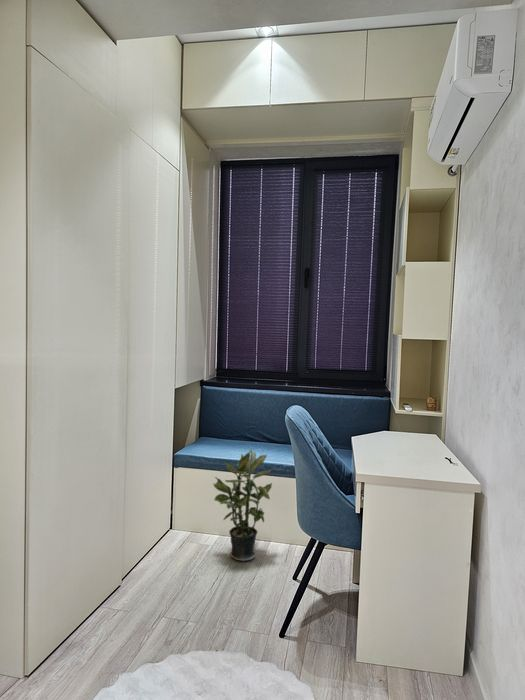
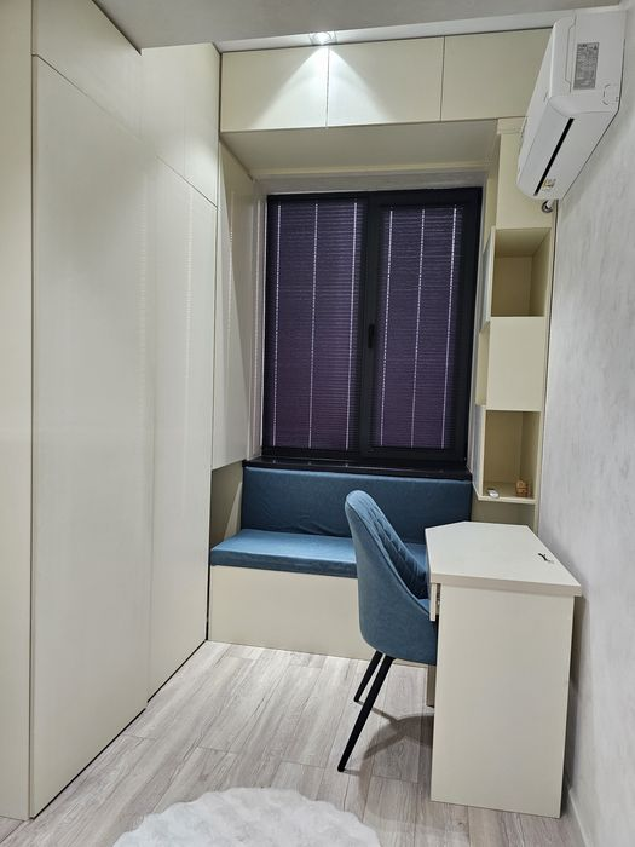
- potted plant [212,447,273,563]
